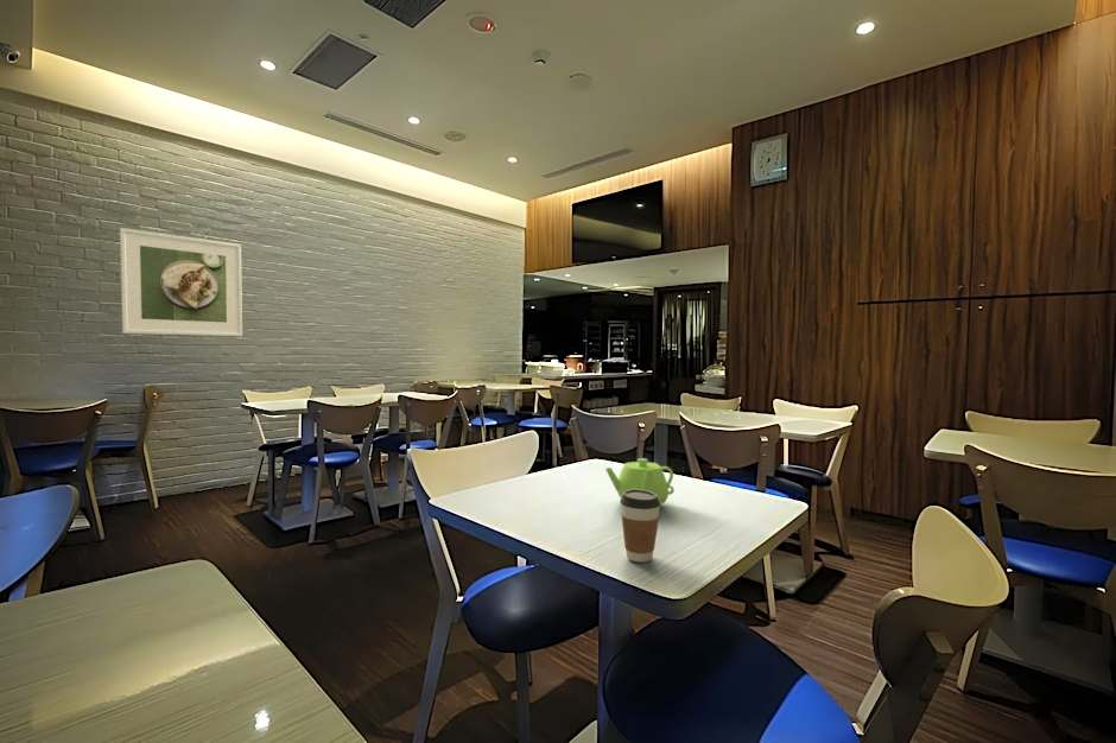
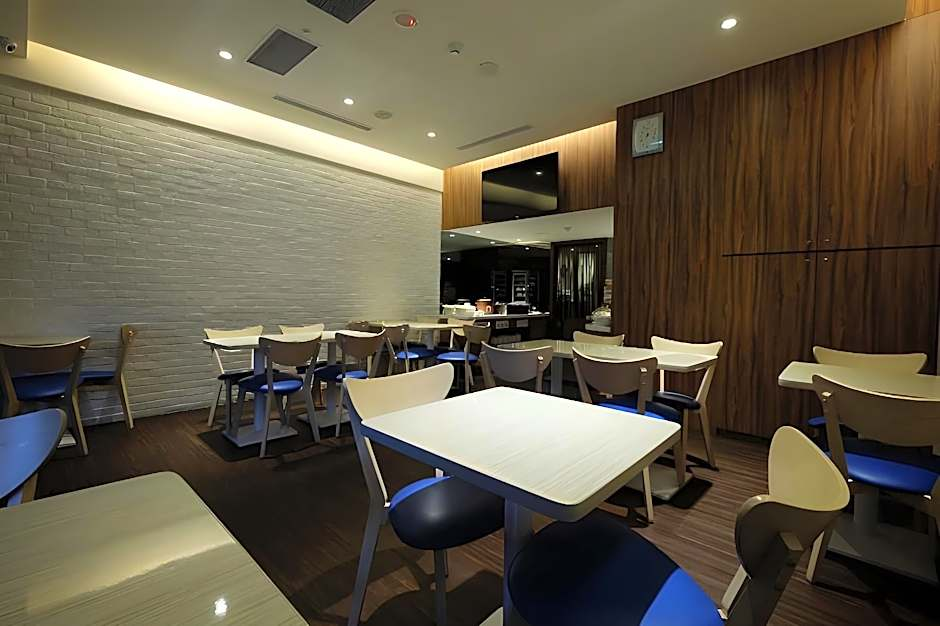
- coffee cup [620,489,661,564]
- teapot [604,457,676,510]
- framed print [119,227,243,337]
